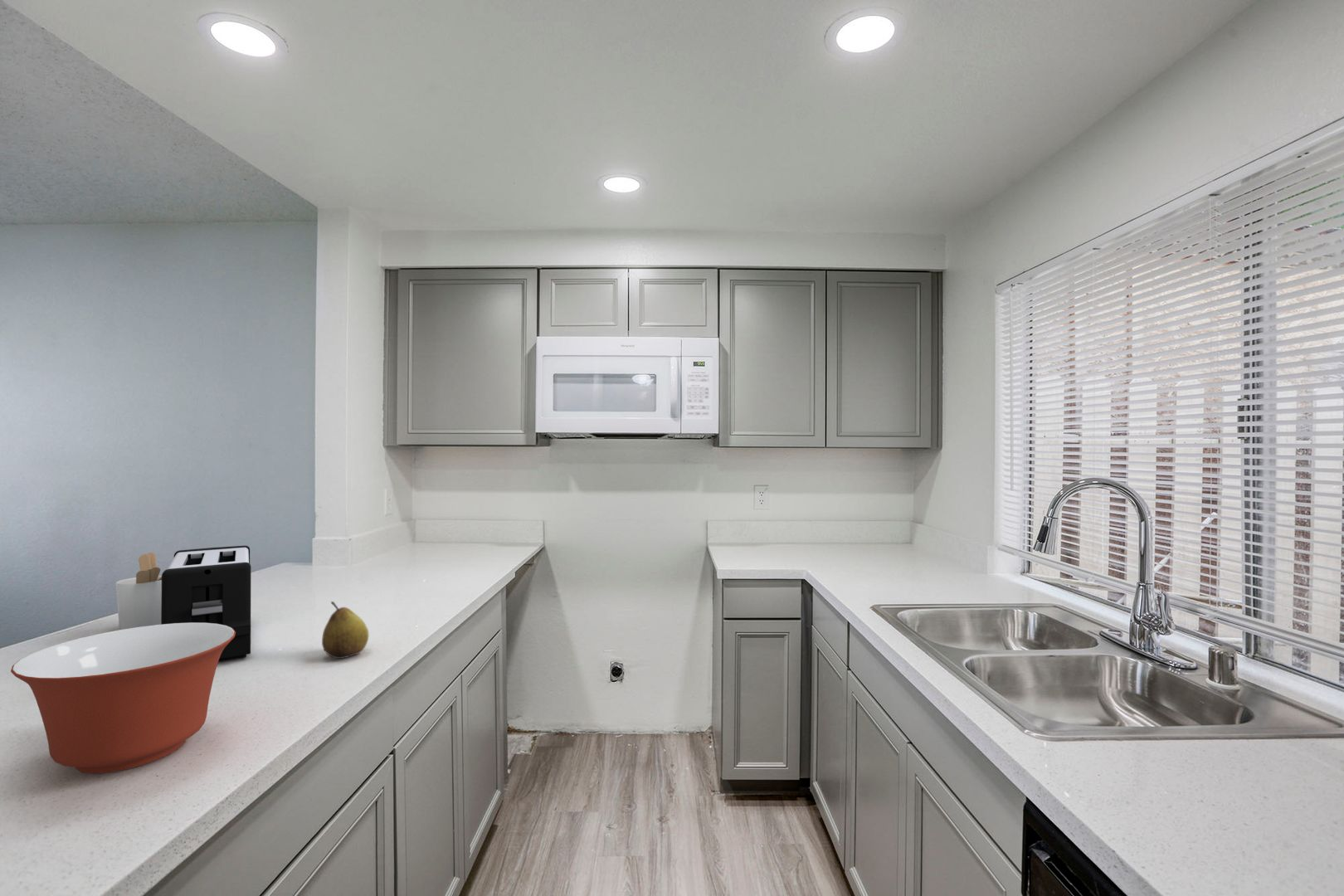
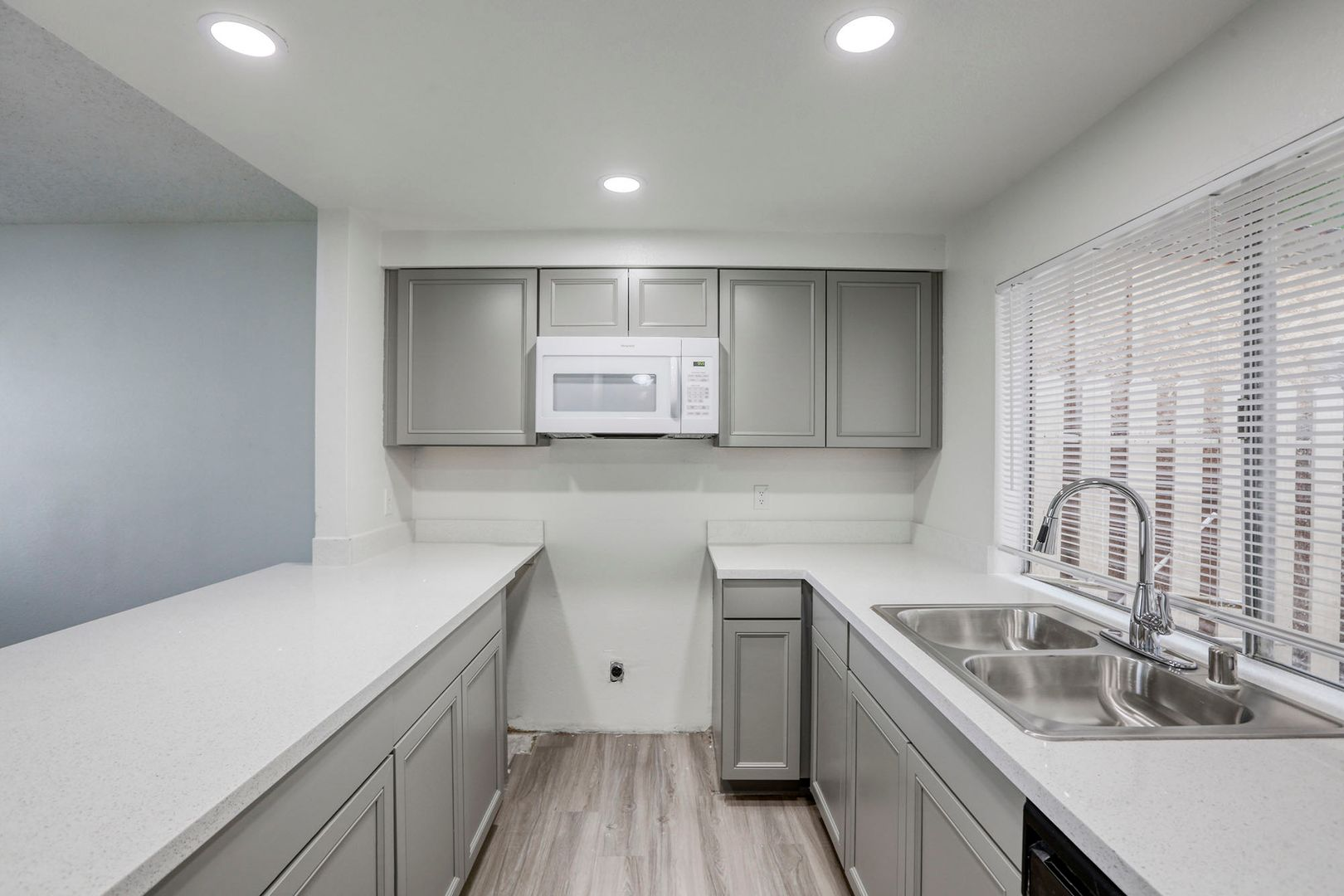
- mixing bowl [10,623,236,774]
- toaster [161,545,252,663]
- fruit [321,601,369,660]
- utensil holder [115,552,162,630]
